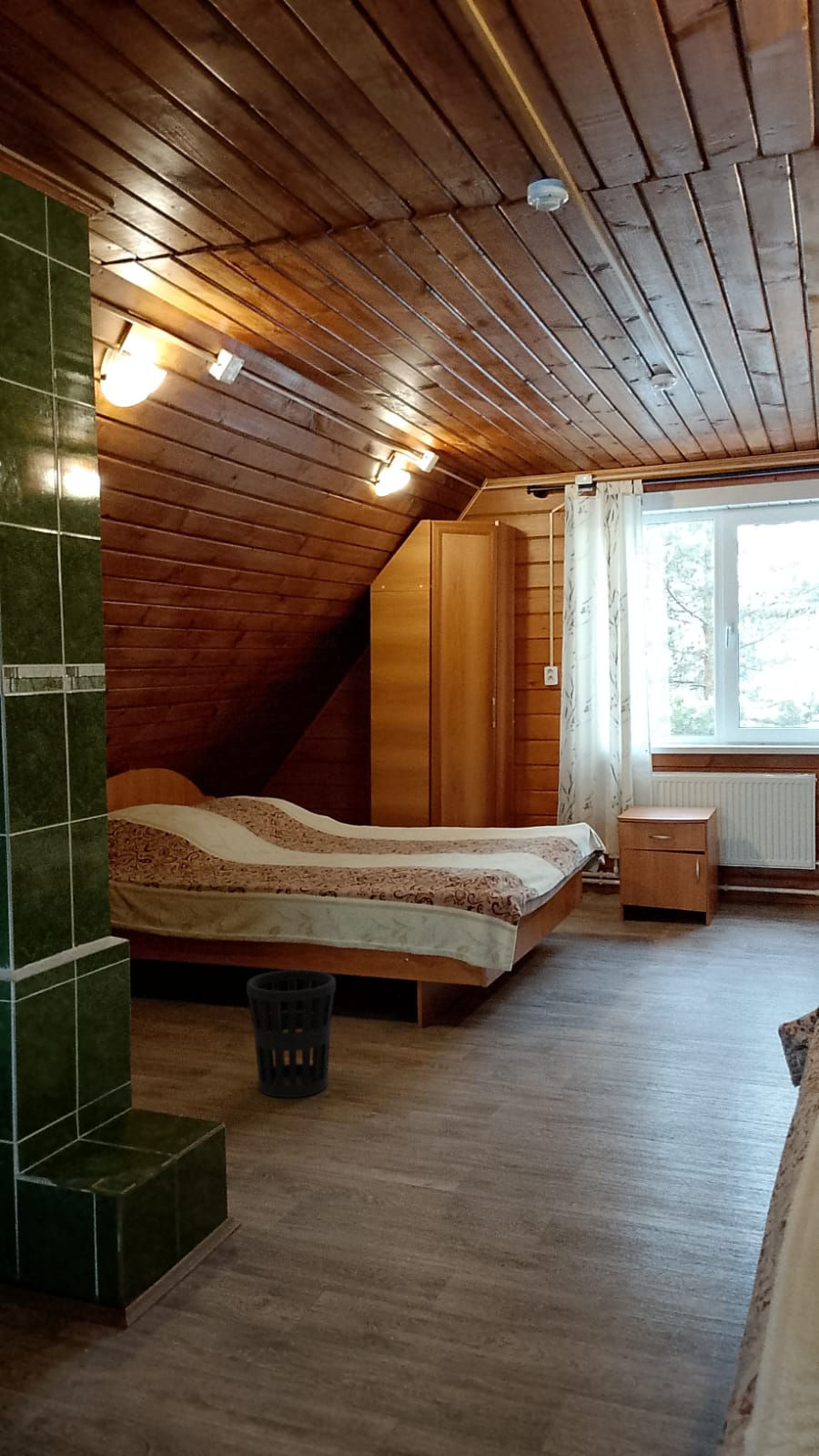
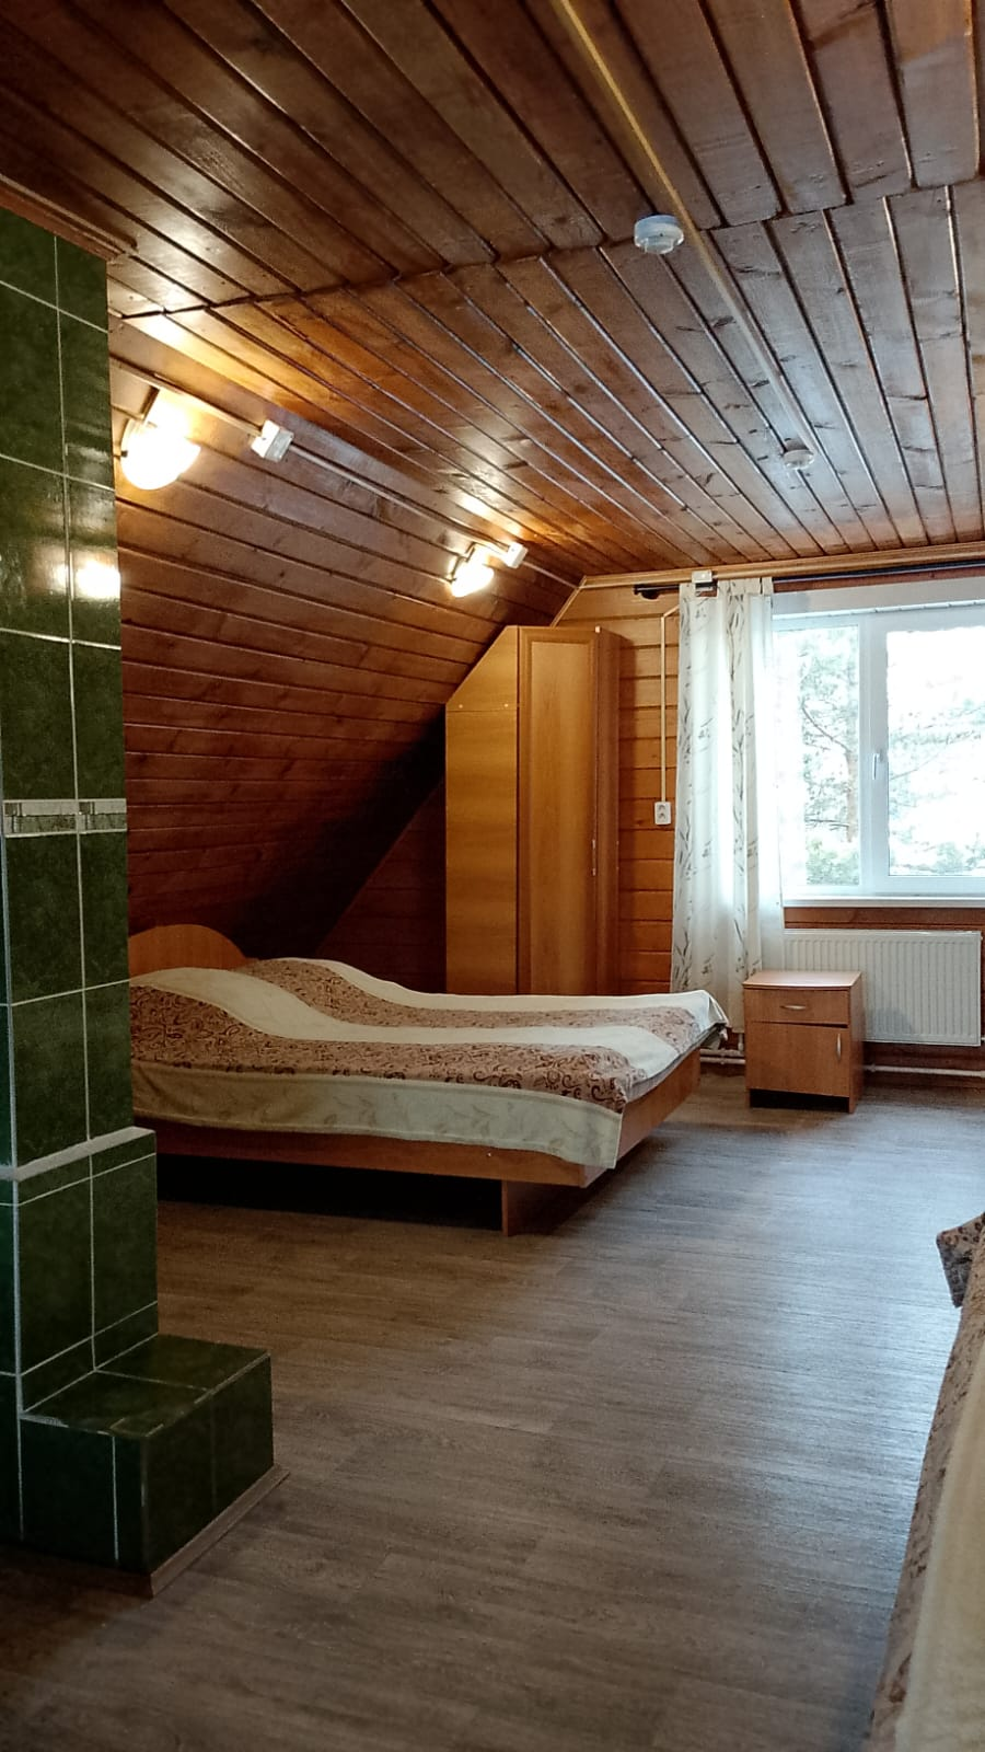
- wastebasket [246,969,337,1098]
